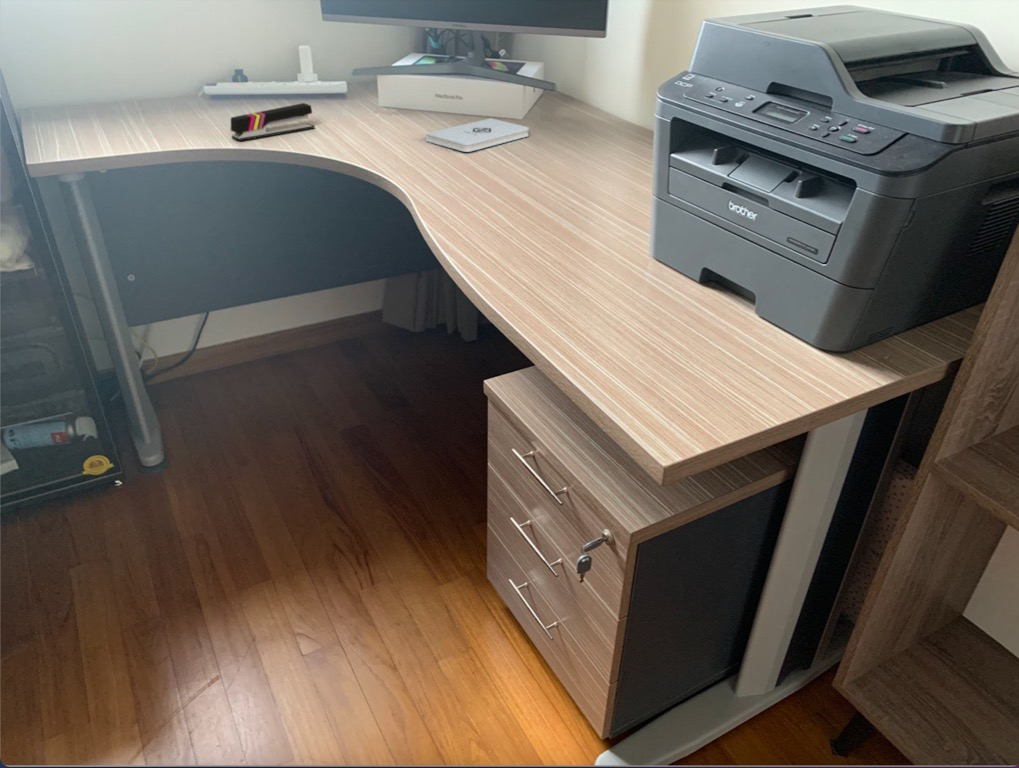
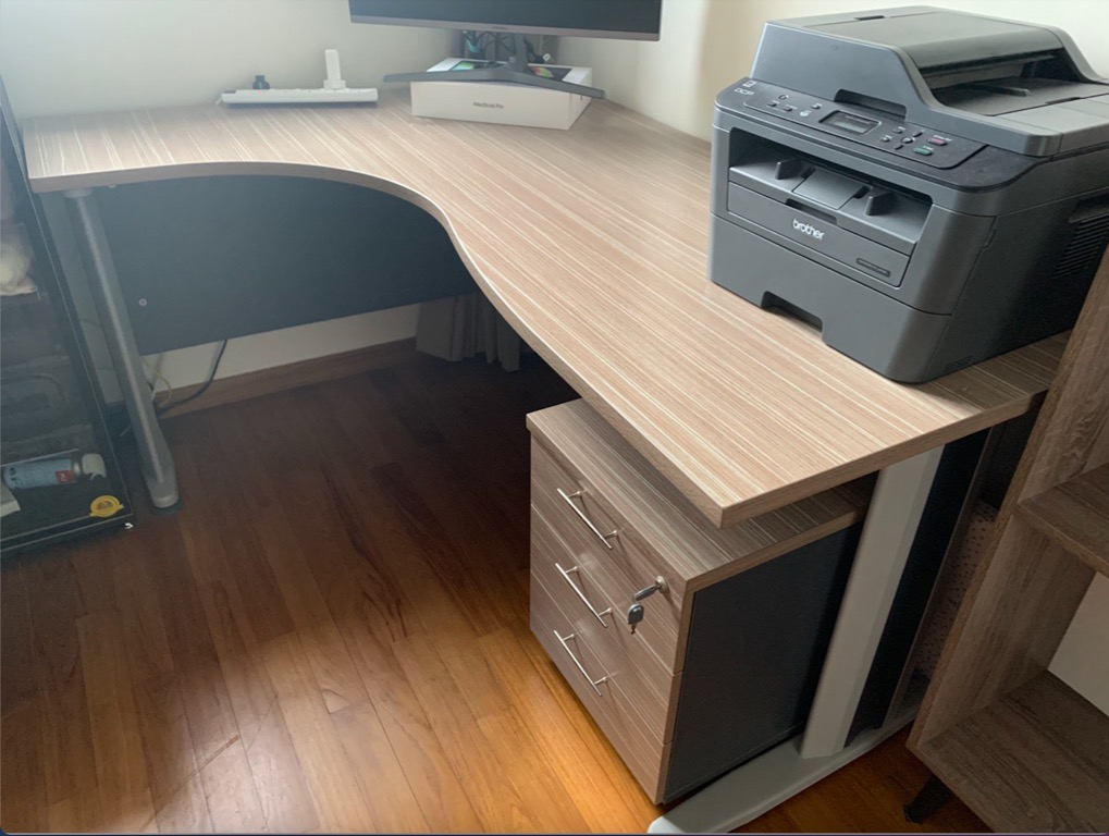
- notepad [425,117,530,153]
- stapler [230,102,316,142]
